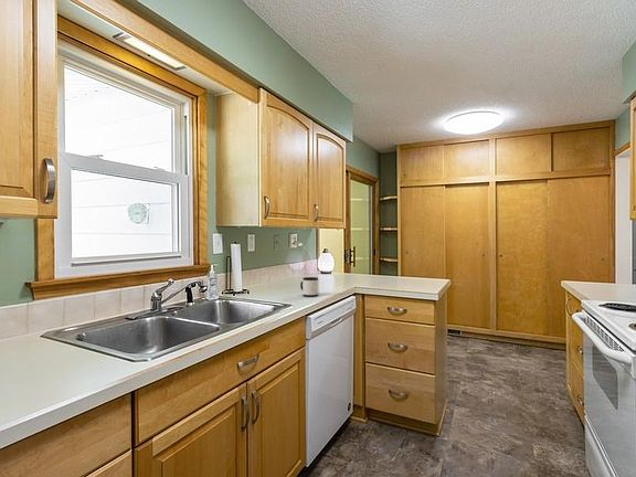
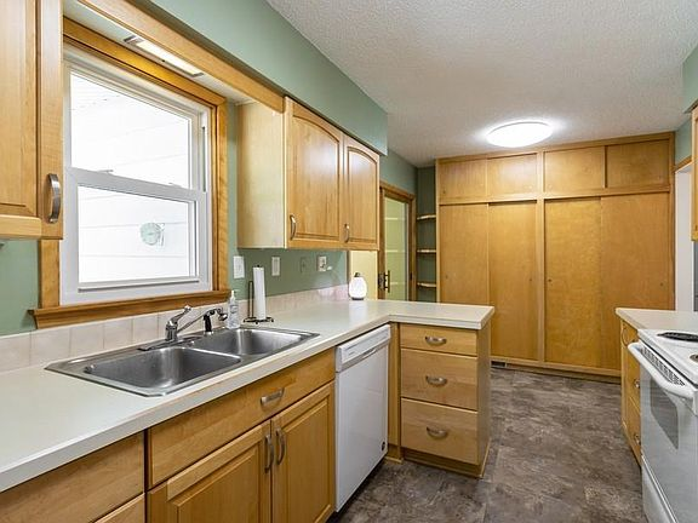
- mug [299,276,319,297]
